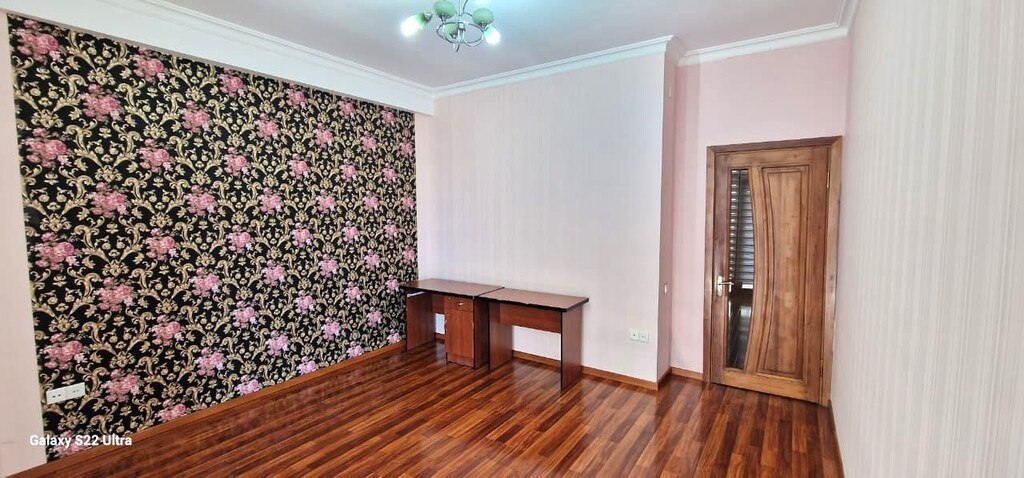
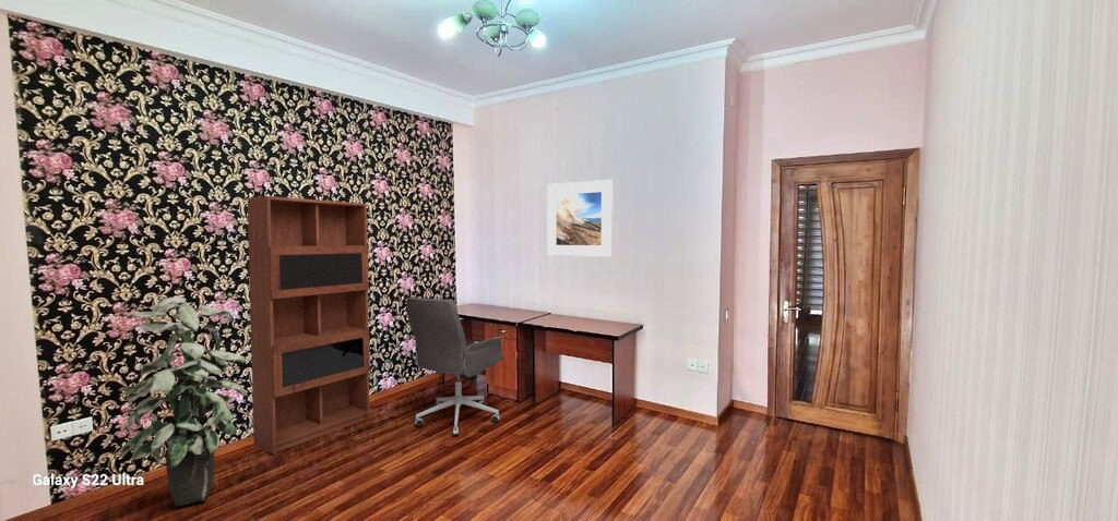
+ office chair [405,295,506,436]
+ bookcase [247,195,371,456]
+ indoor plant [118,296,248,508]
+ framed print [546,179,614,258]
